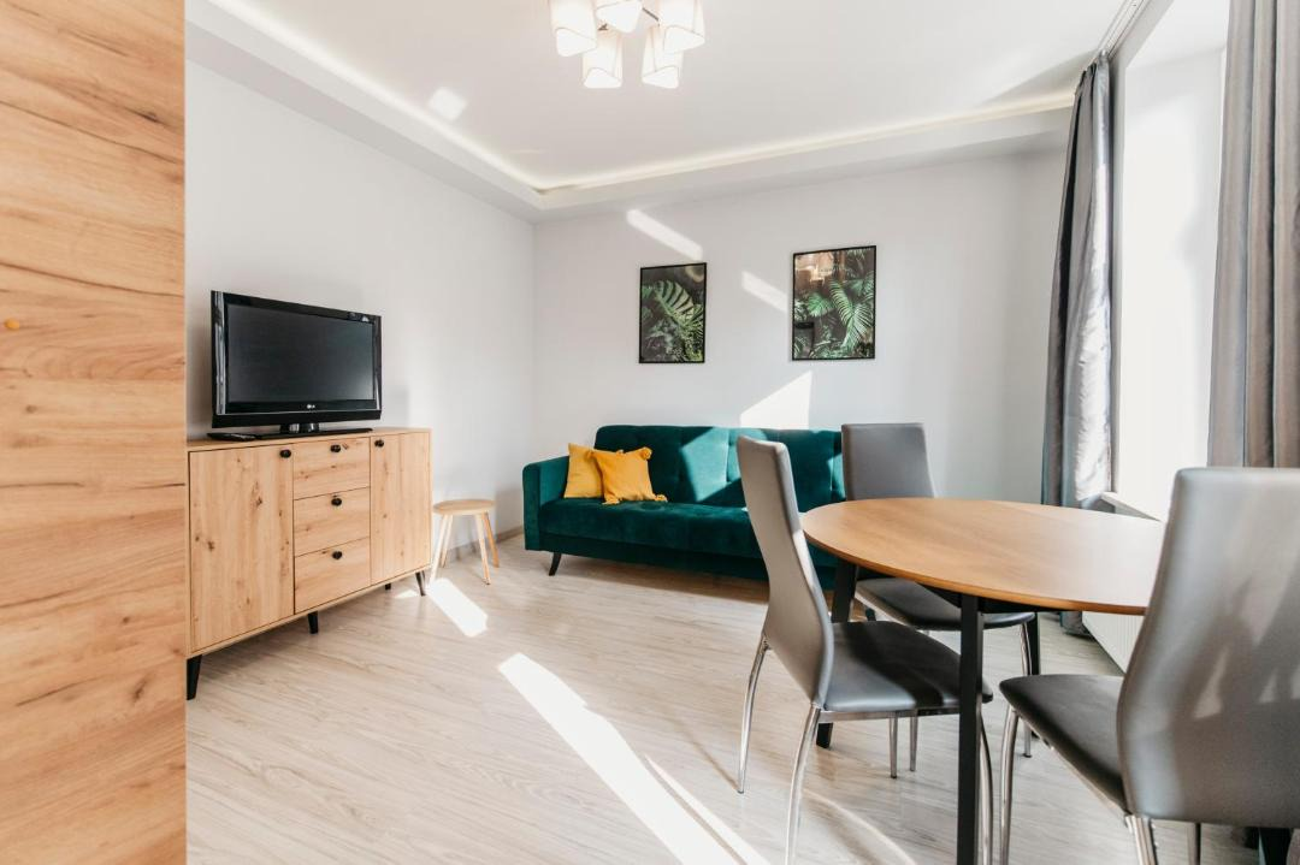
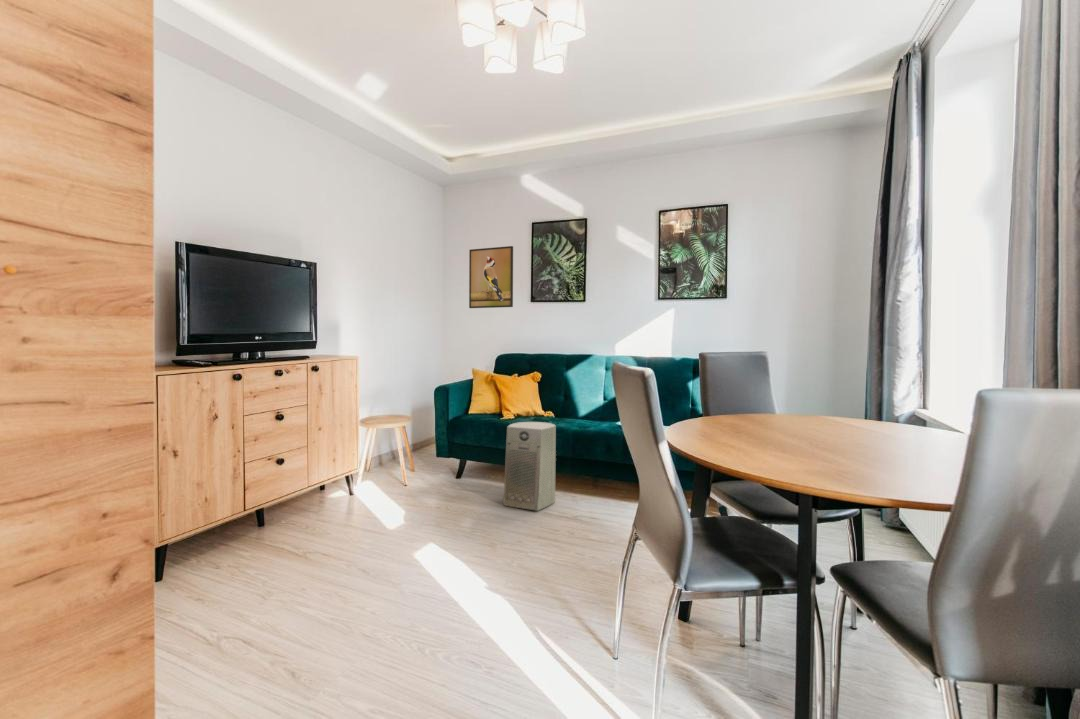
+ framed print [468,245,514,309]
+ fan [502,421,557,512]
